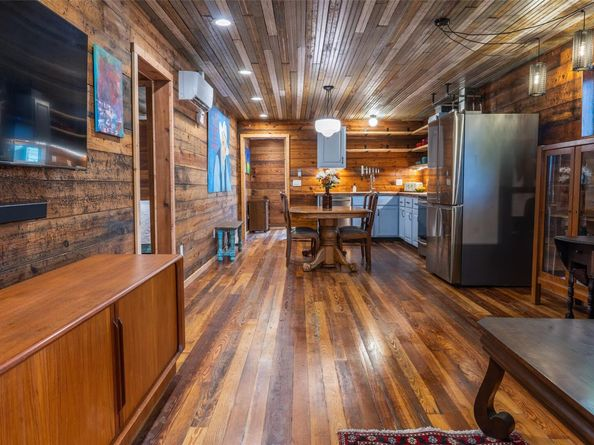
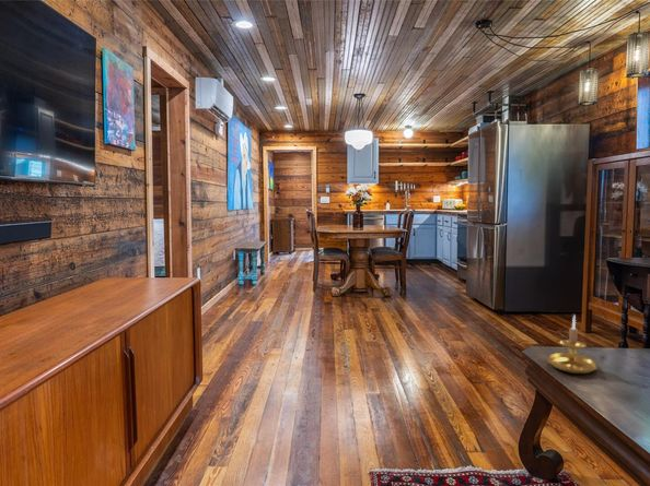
+ candle holder [547,313,599,375]
